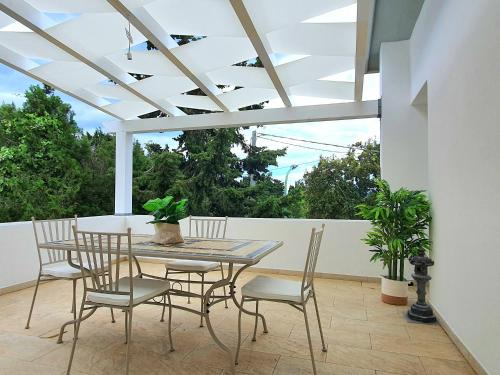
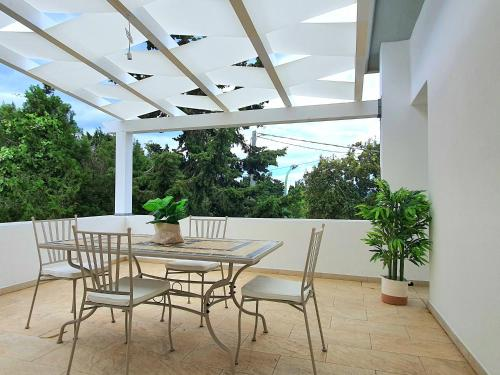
- lantern [402,243,442,327]
